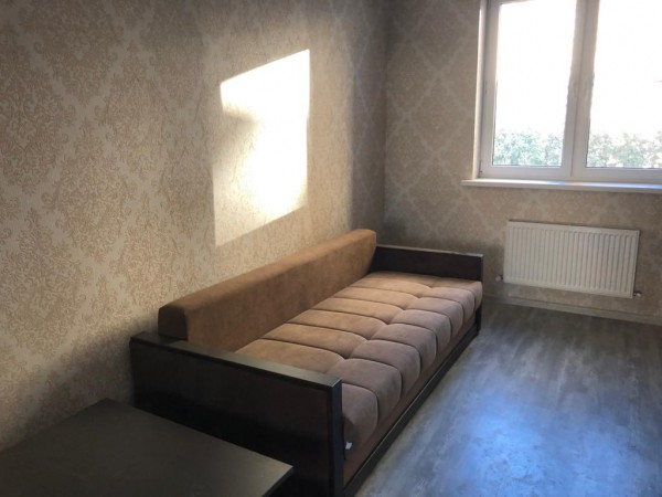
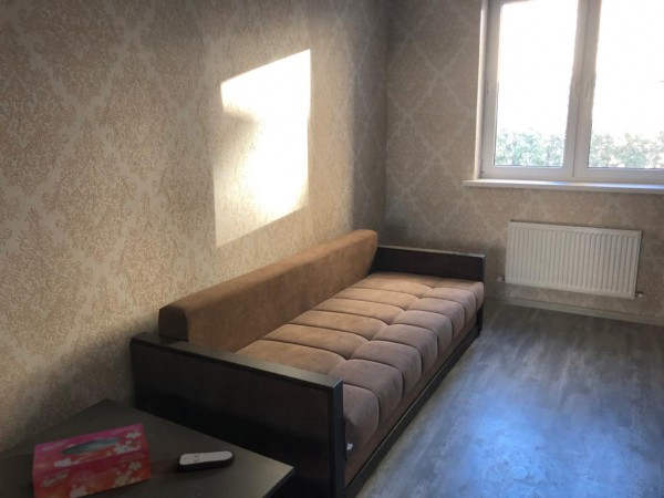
+ remote control [176,449,236,473]
+ tissue box [31,422,152,498]
